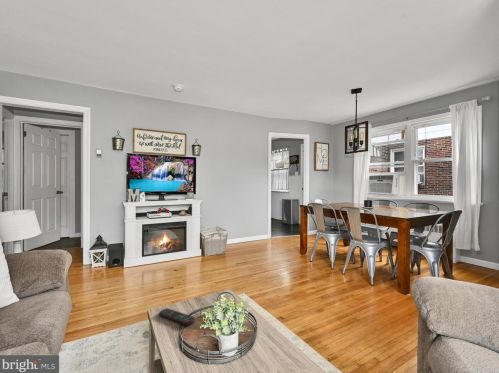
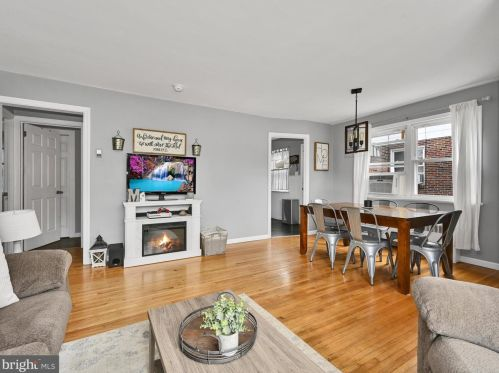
- remote control [158,307,196,327]
